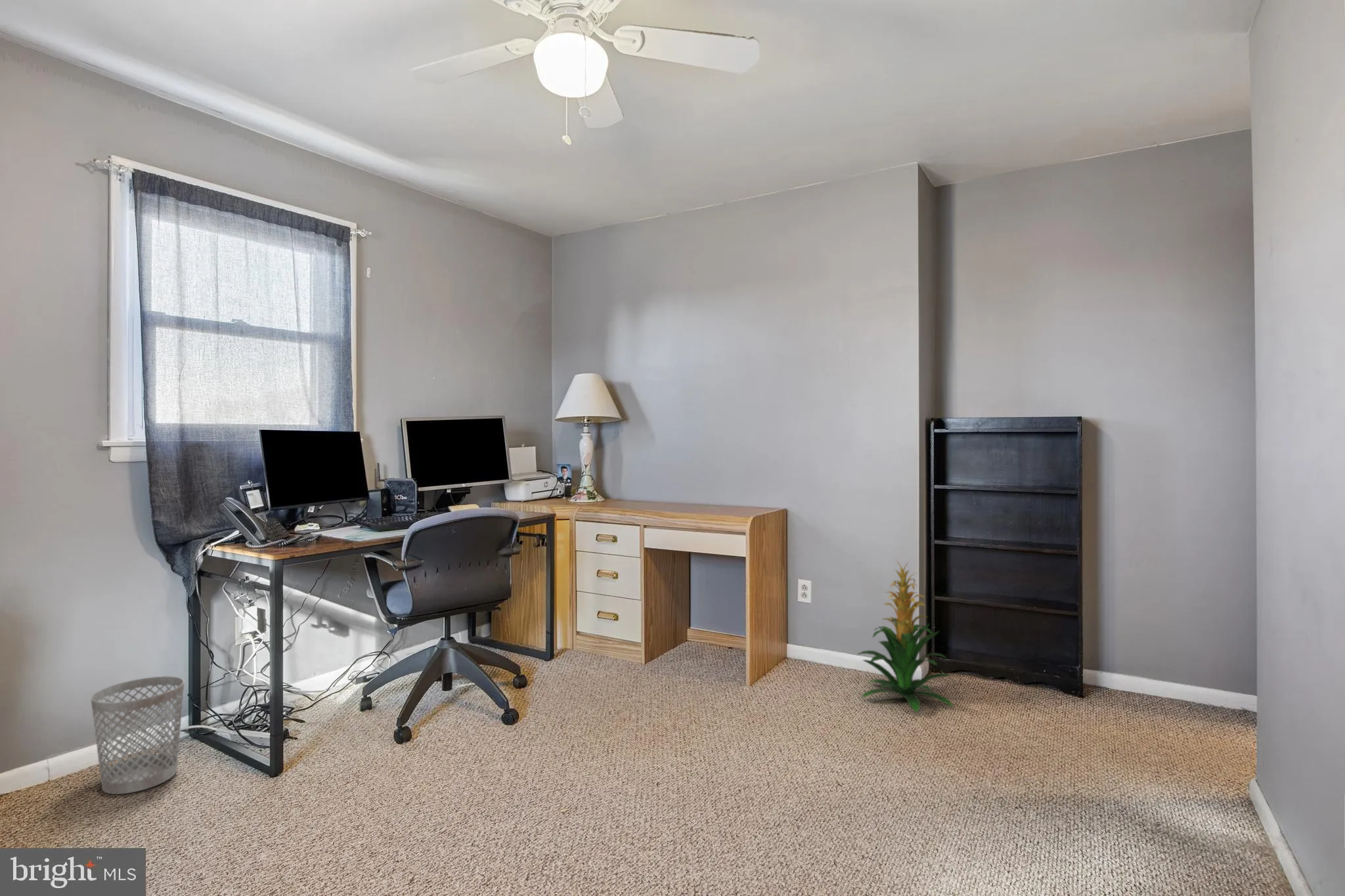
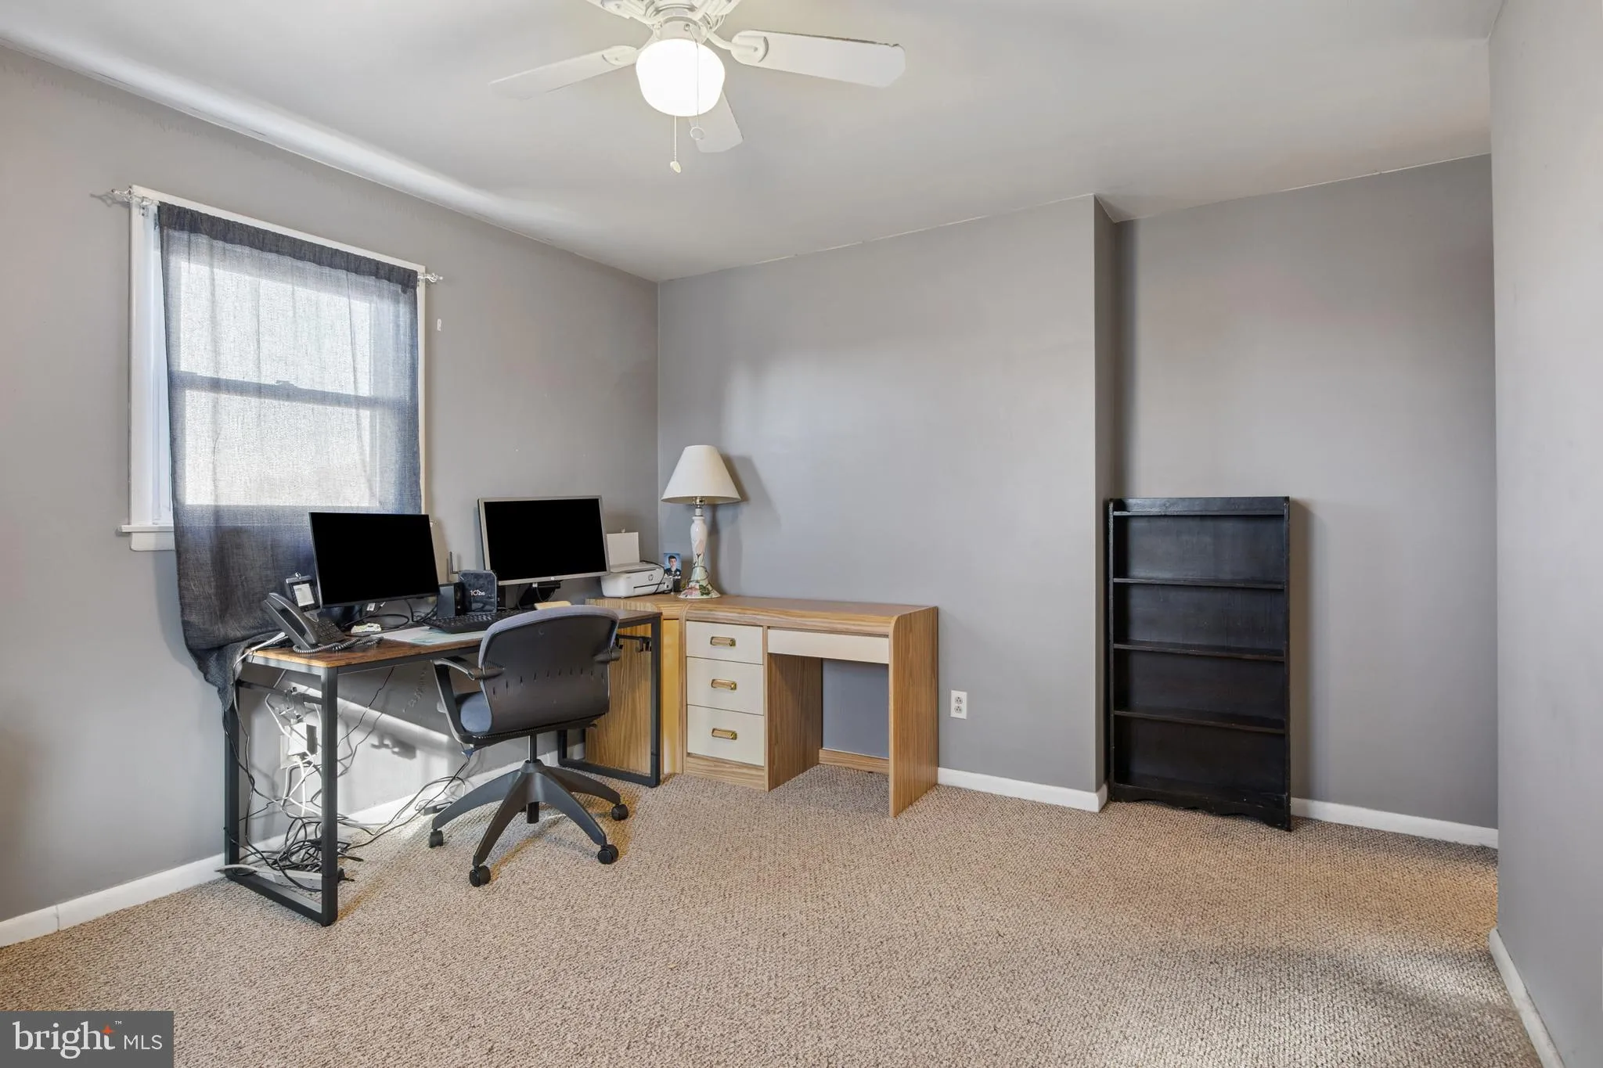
- wastebasket [91,675,185,795]
- indoor plant [856,560,954,713]
